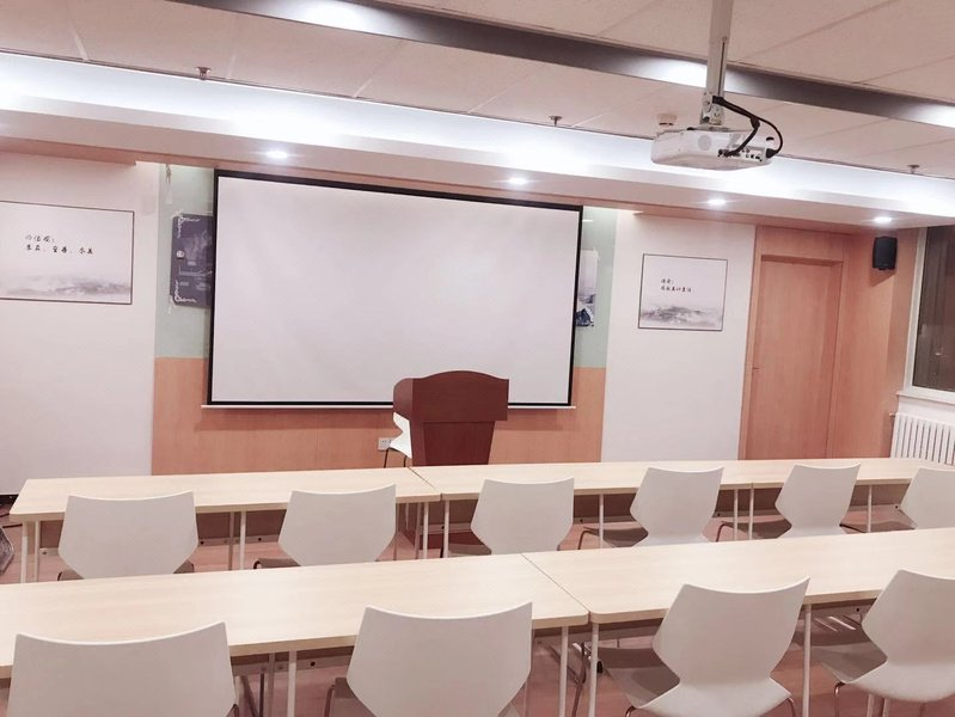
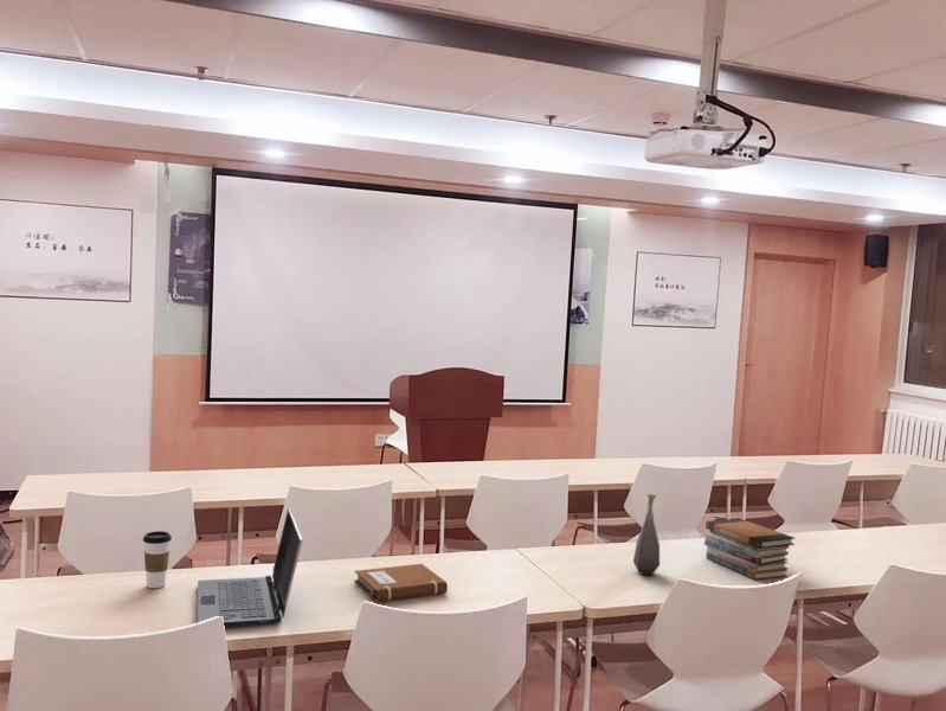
+ bottle [632,493,661,577]
+ coffee cup [142,530,173,589]
+ notebook [353,563,449,602]
+ book stack [703,518,797,581]
+ laptop computer [197,507,303,628]
